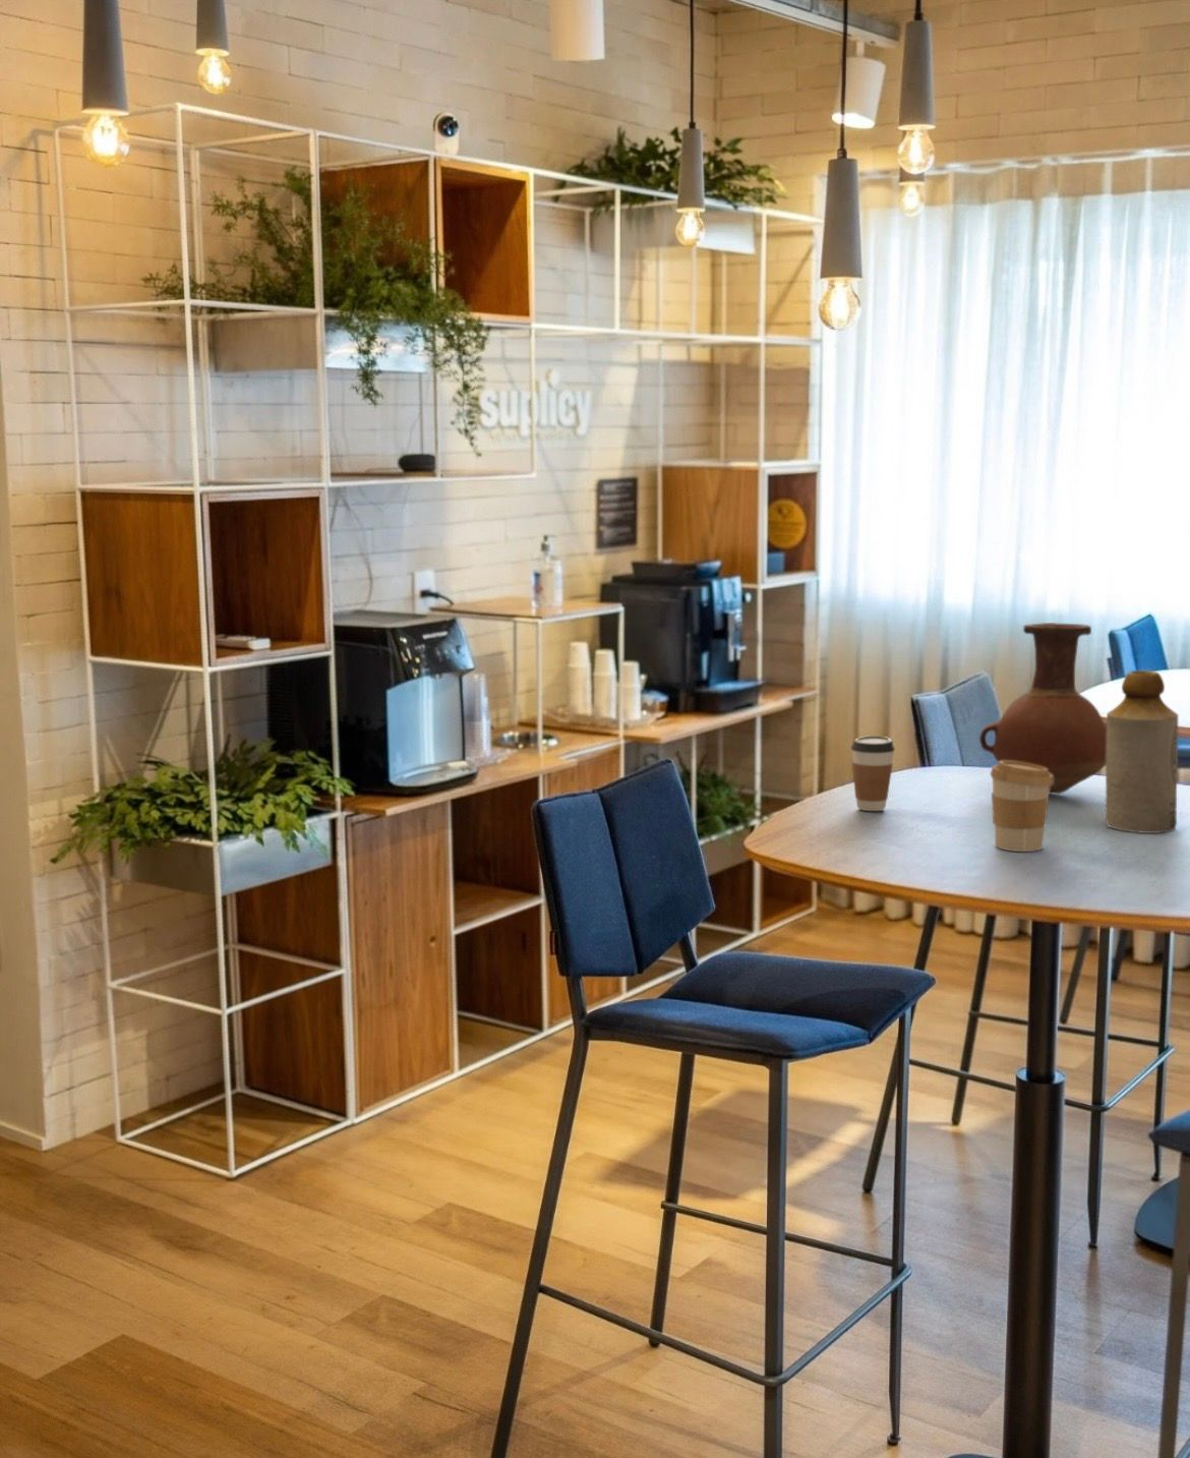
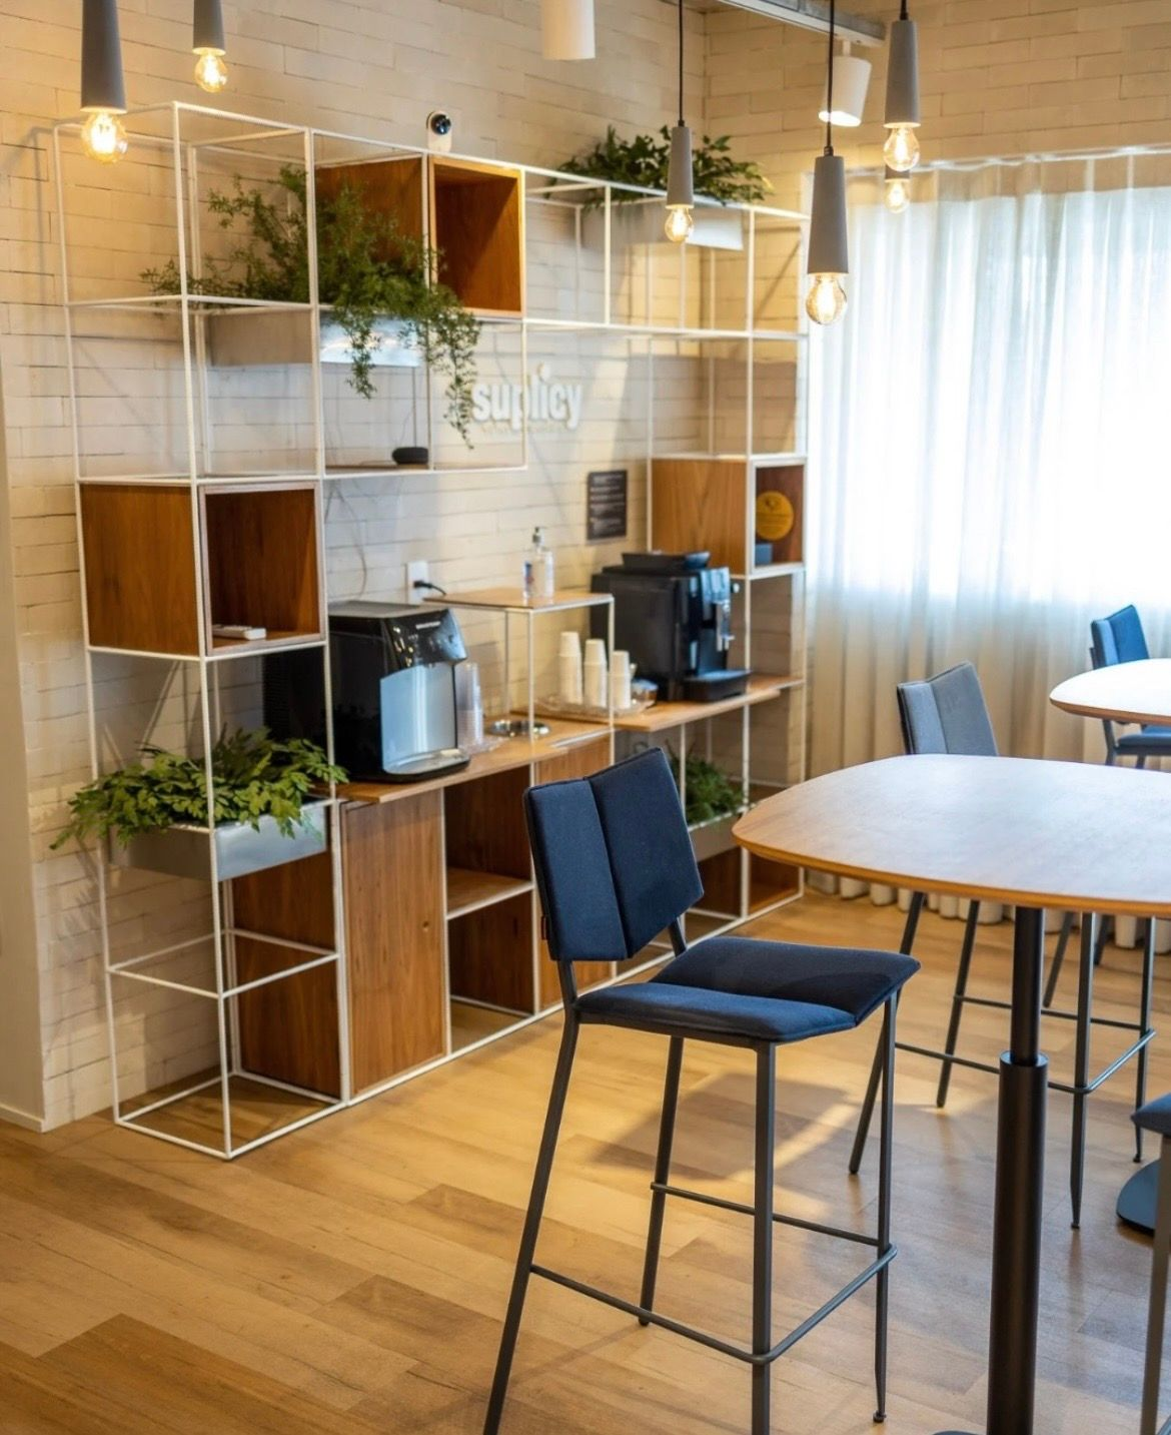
- coffee cup [989,760,1053,853]
- bottle [1104,670,1179,834]
- coffee cup [850,735,896,811]
- vase [978,621,1106,794]
